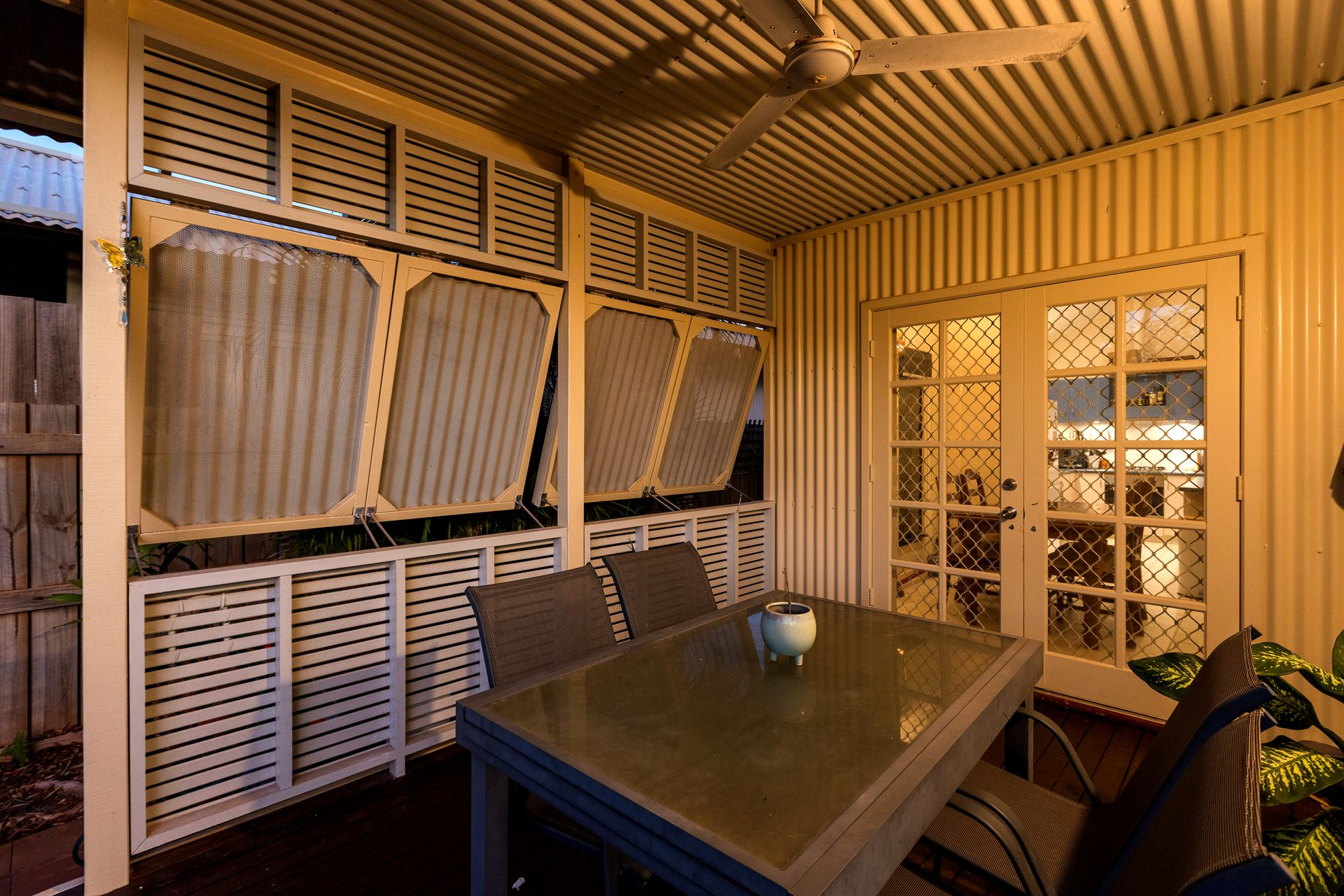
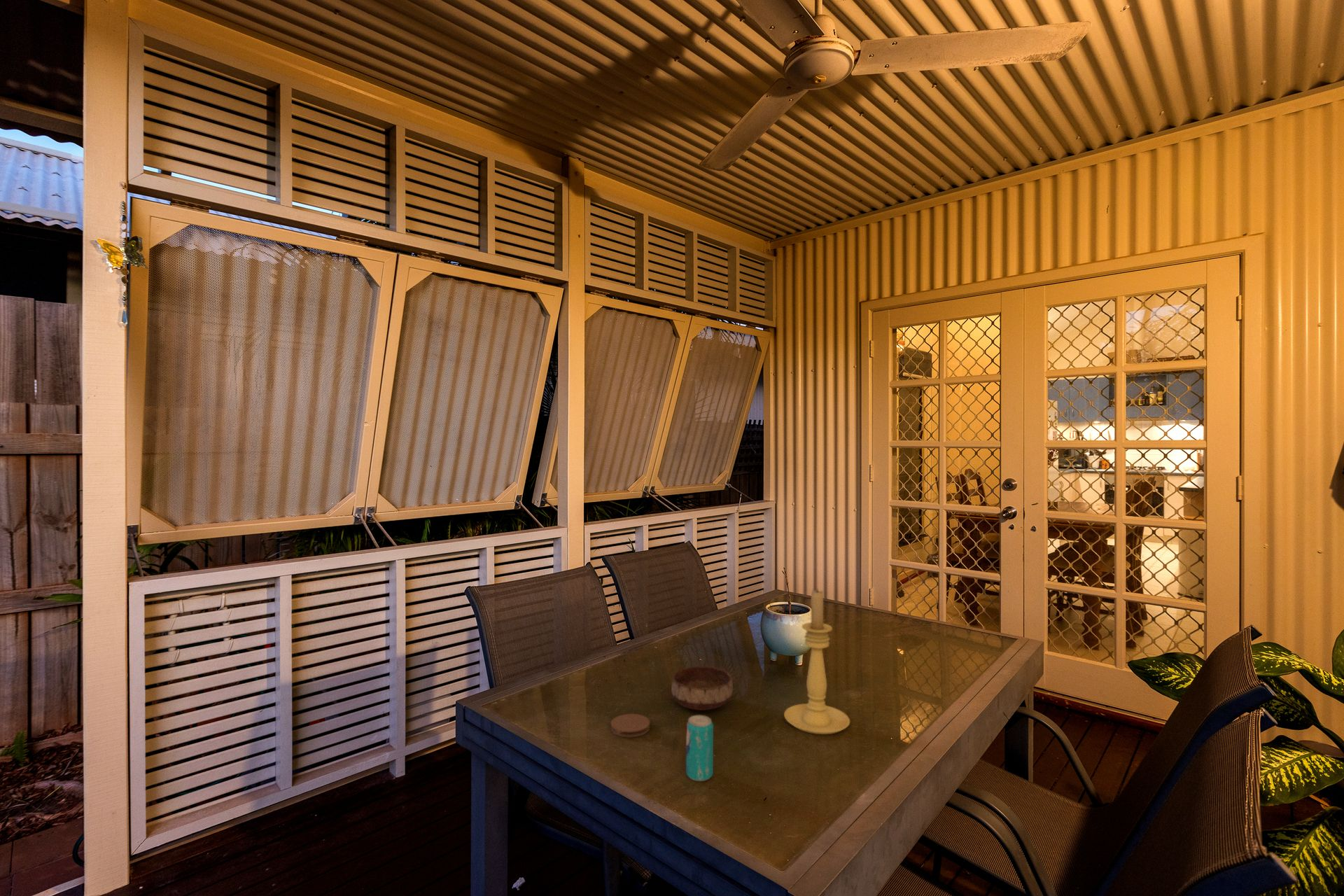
+ beverage can [685,715,714,782]
+ coaster [610,713,651,738]
+ candle holder [783,588,851,735]
+ bowl [671,666,734,711]
